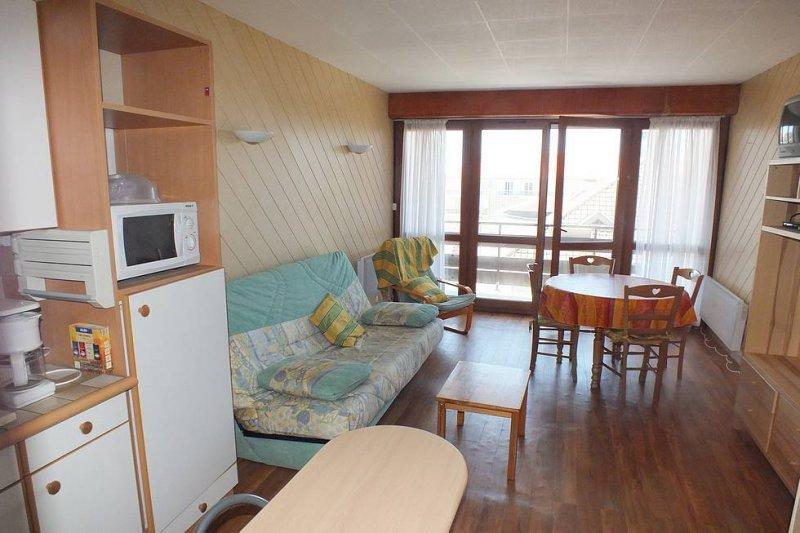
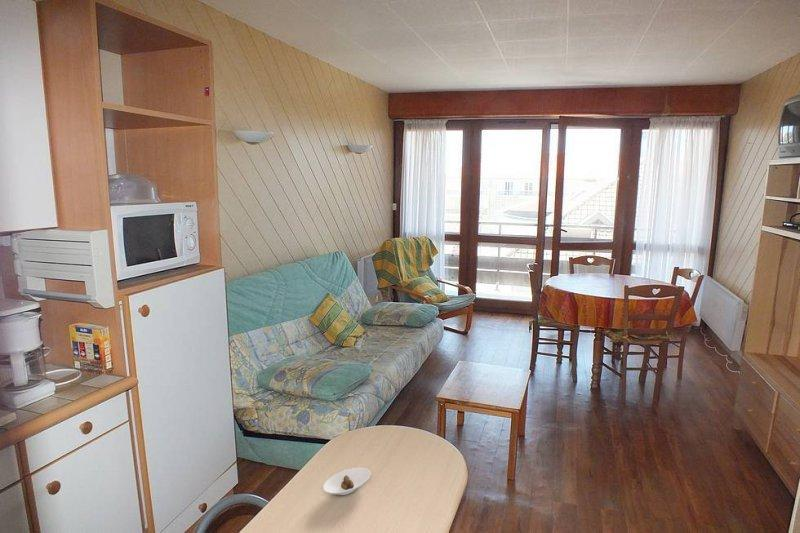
+ saucer [322,467,371,496]
